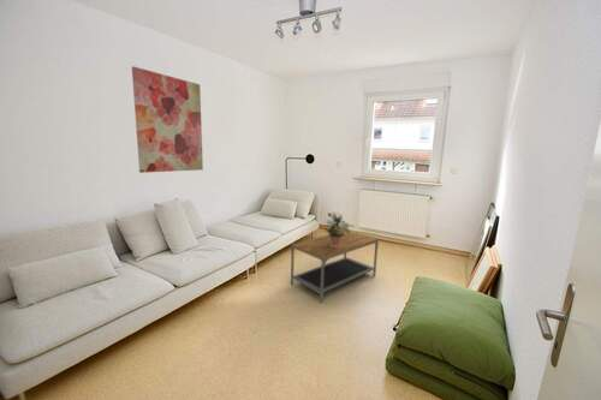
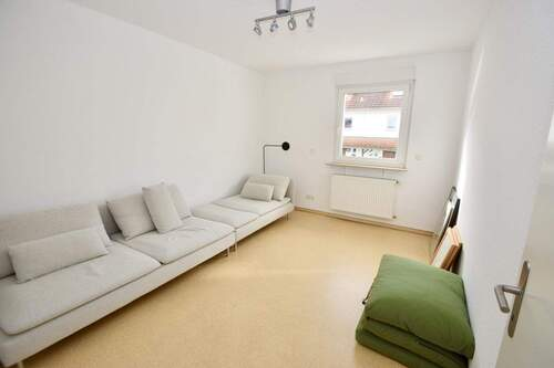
- coffee table [290,229,380,304]
- wall art [131,65,204,174]
- potted plant [321,211,356,247]
